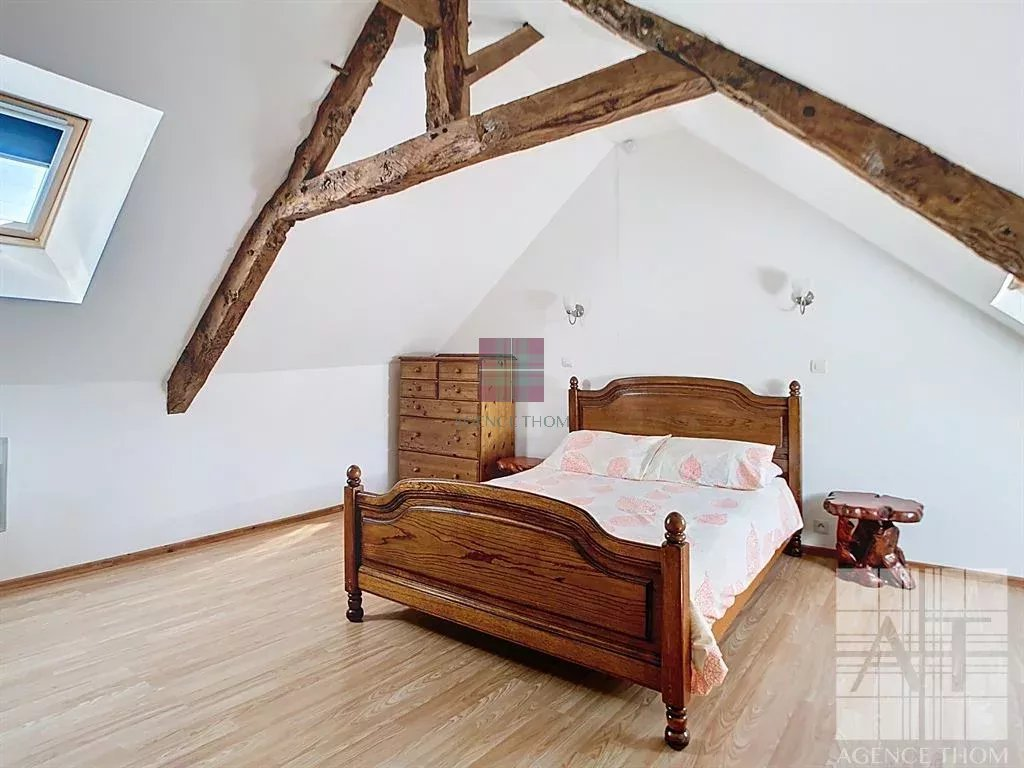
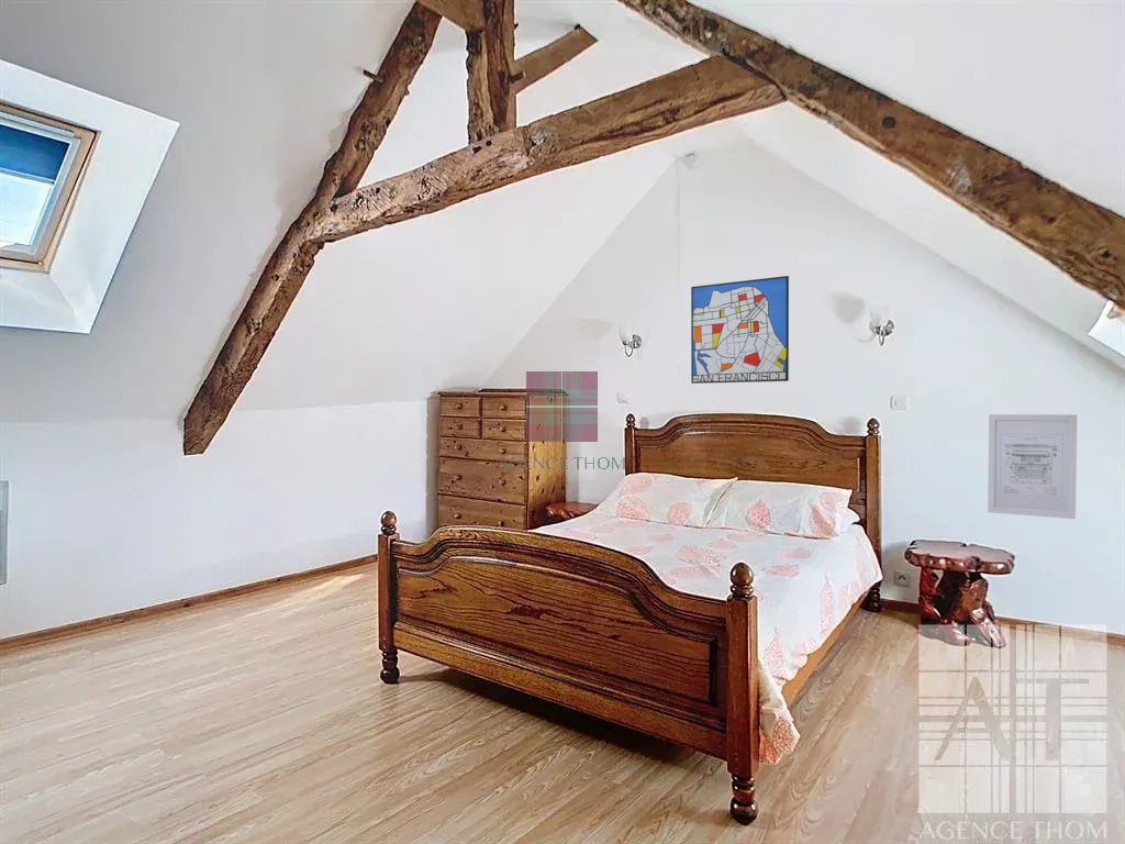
+ wall art [690,275,790,385]
+ wall art [987,413,1078,520]
